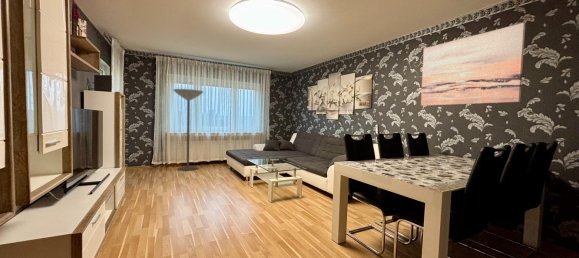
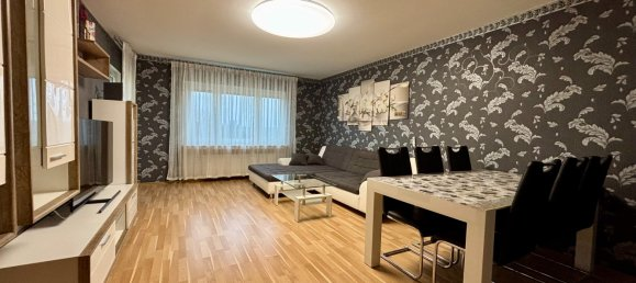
- floor lamp [172,88,204,172]
- wall art [420,22,526,107]
